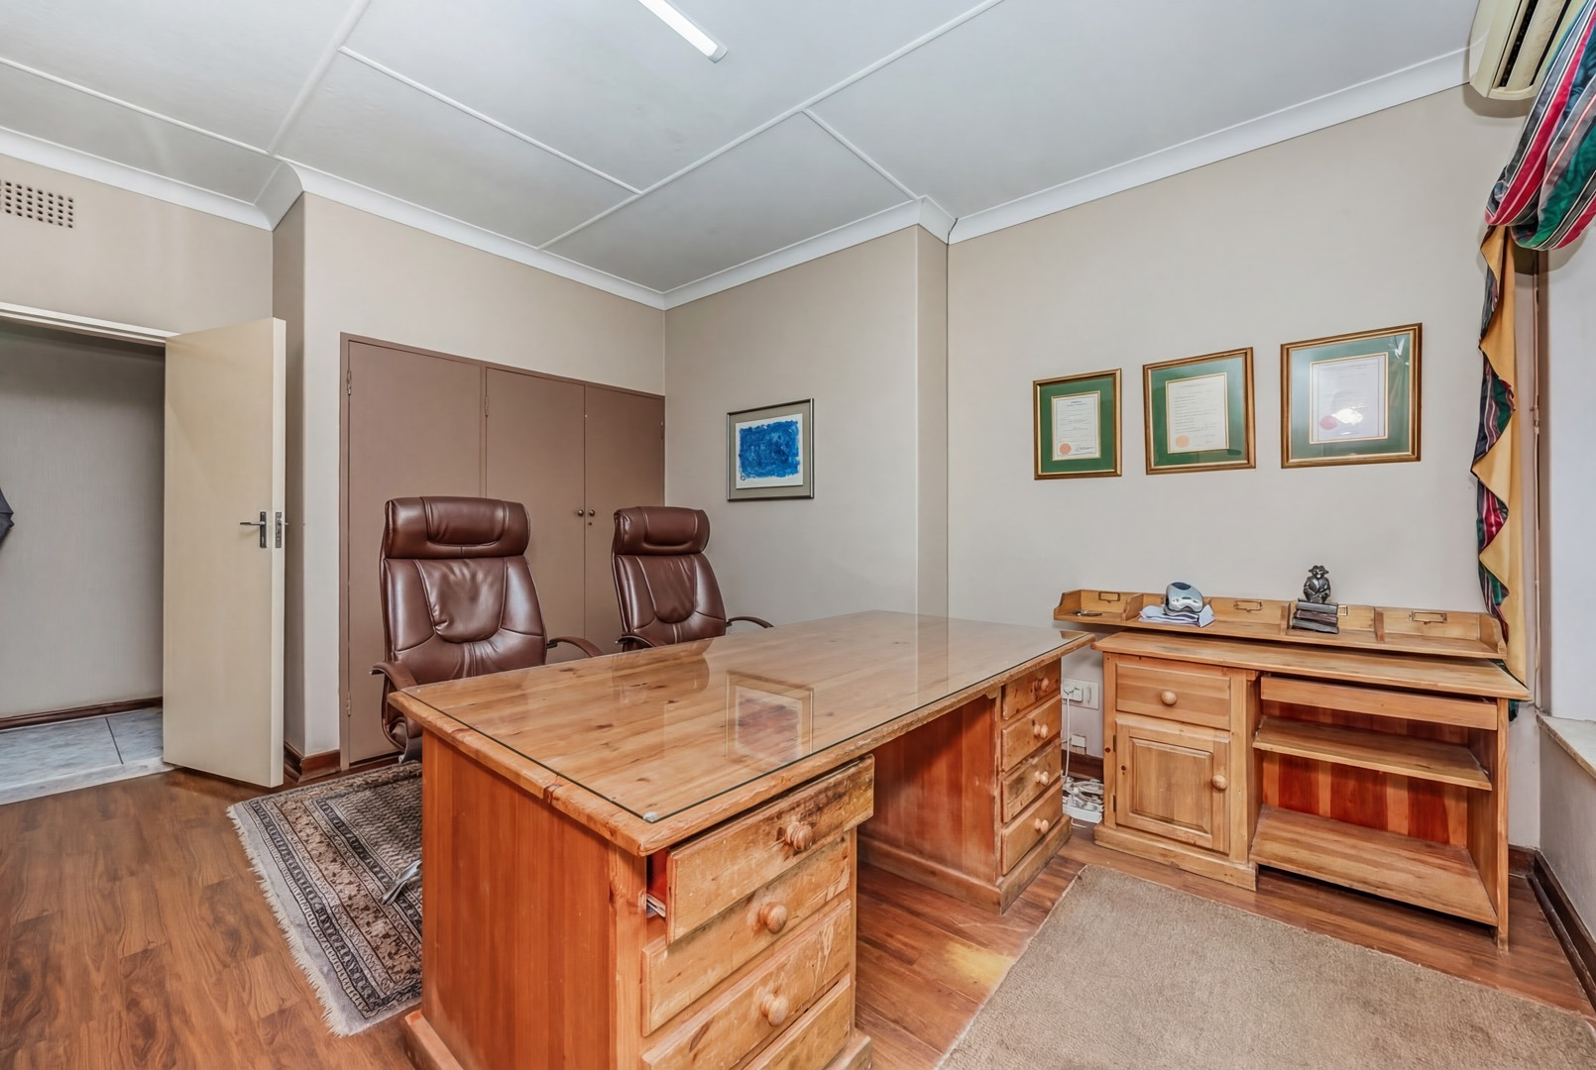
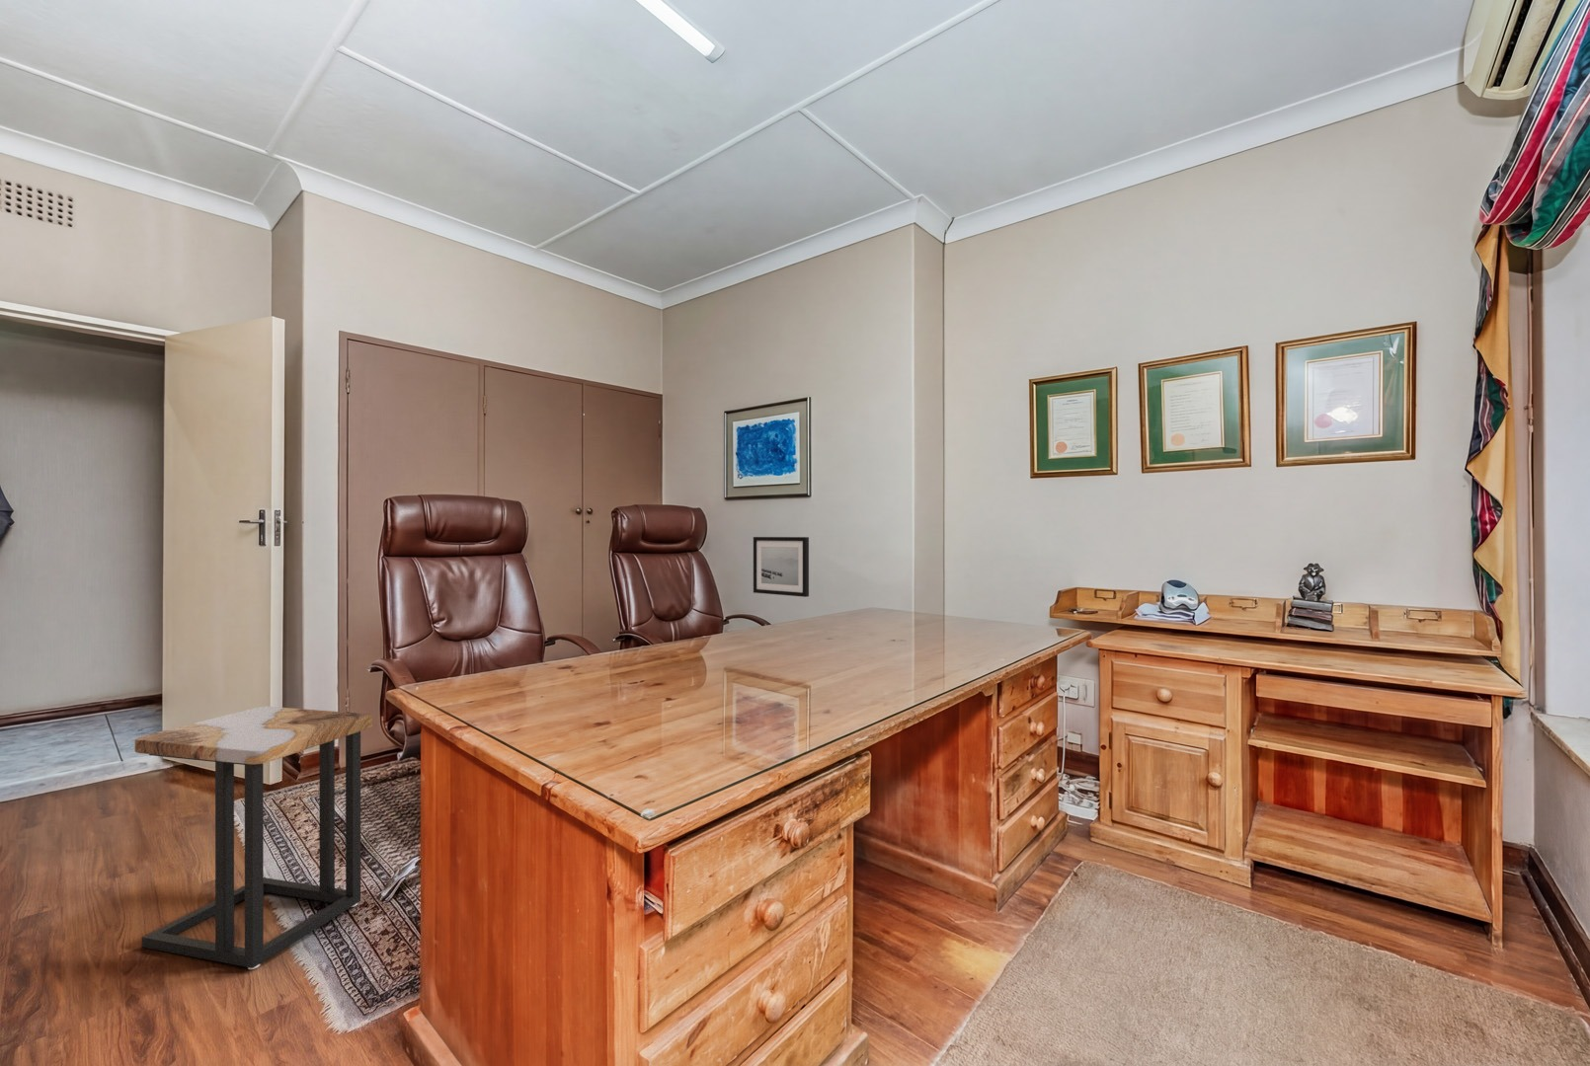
+ wall art [752,535,809,598]
+ side table [134,706,374,971]
